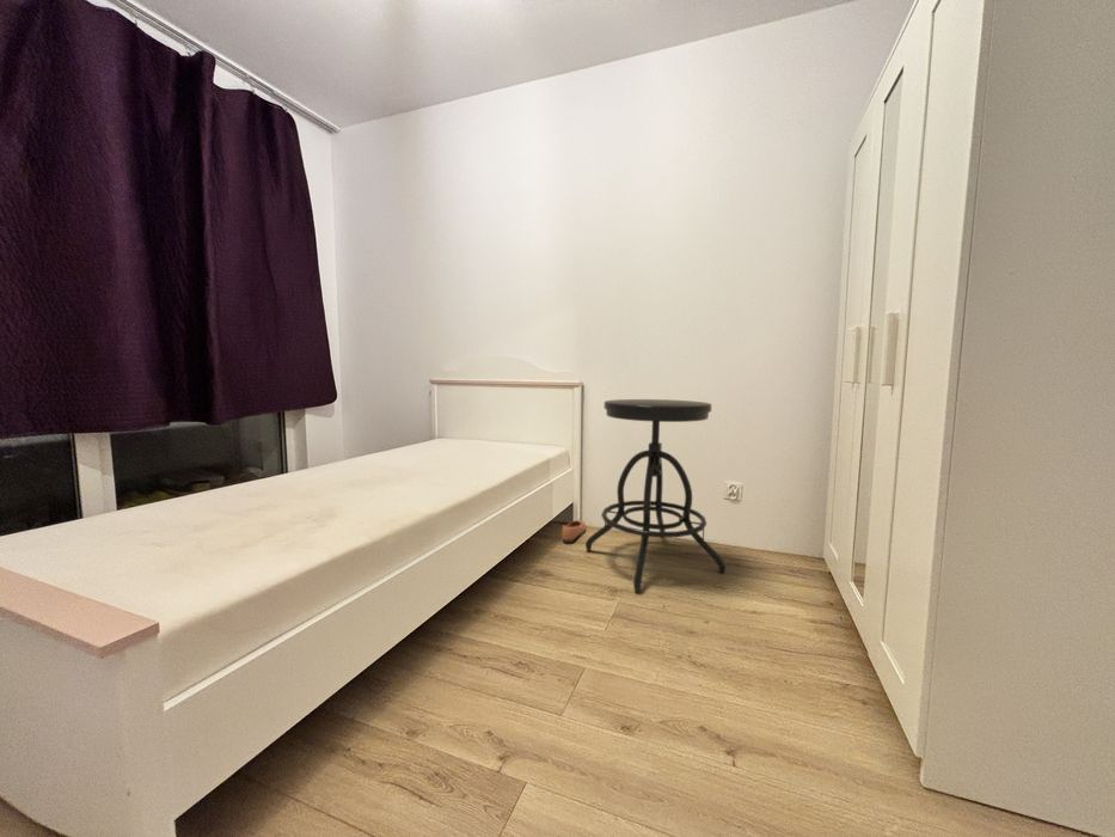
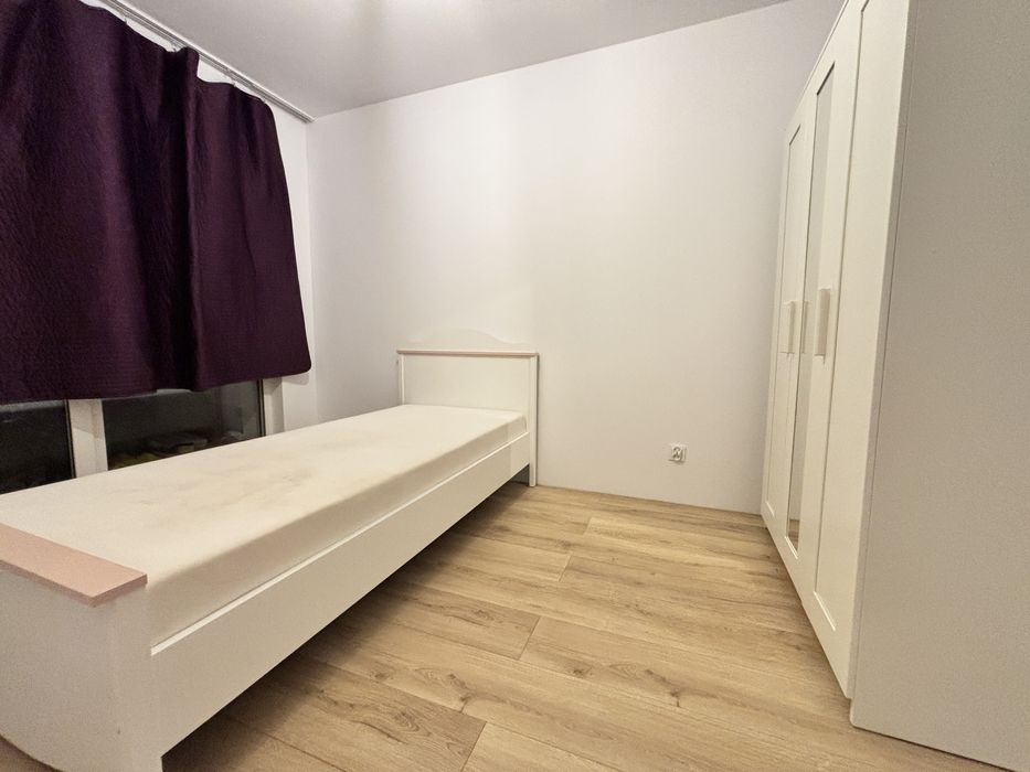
- stool [584,398,727,593]
- shoe [560,519,587,544]
